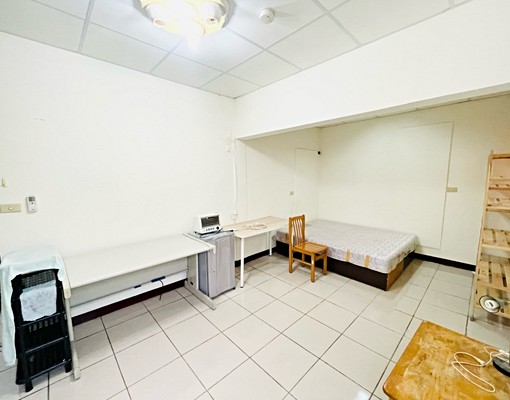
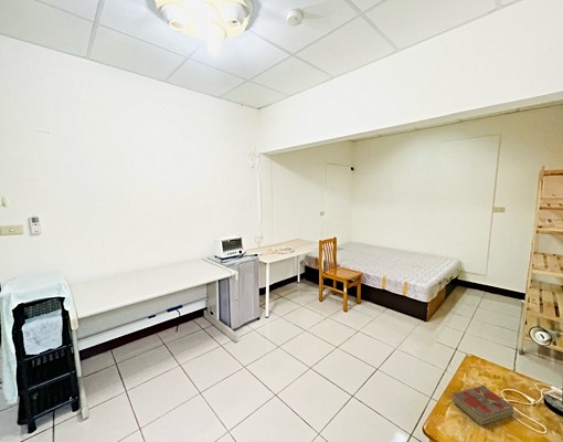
+ book [452,383,514,427]
